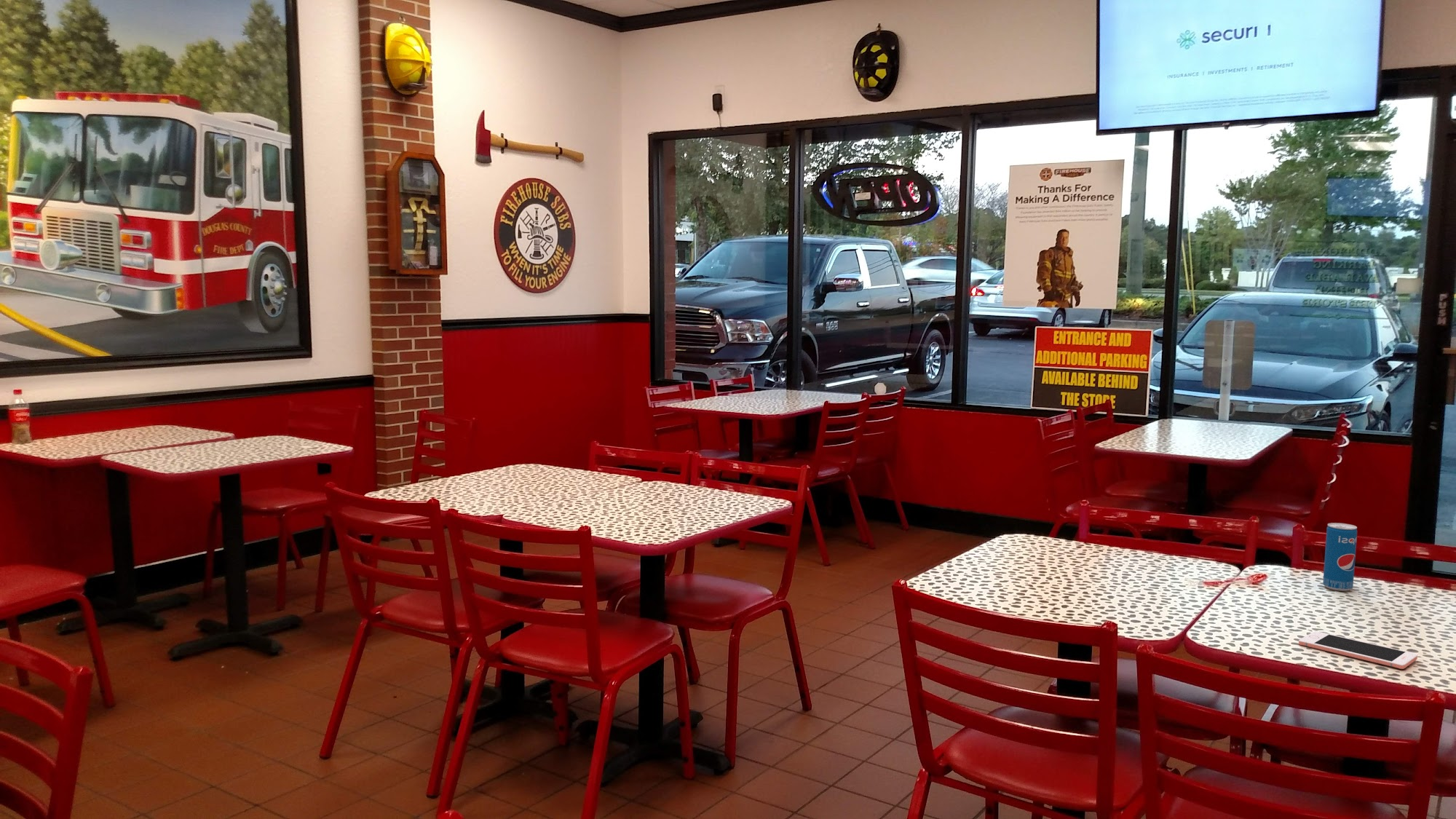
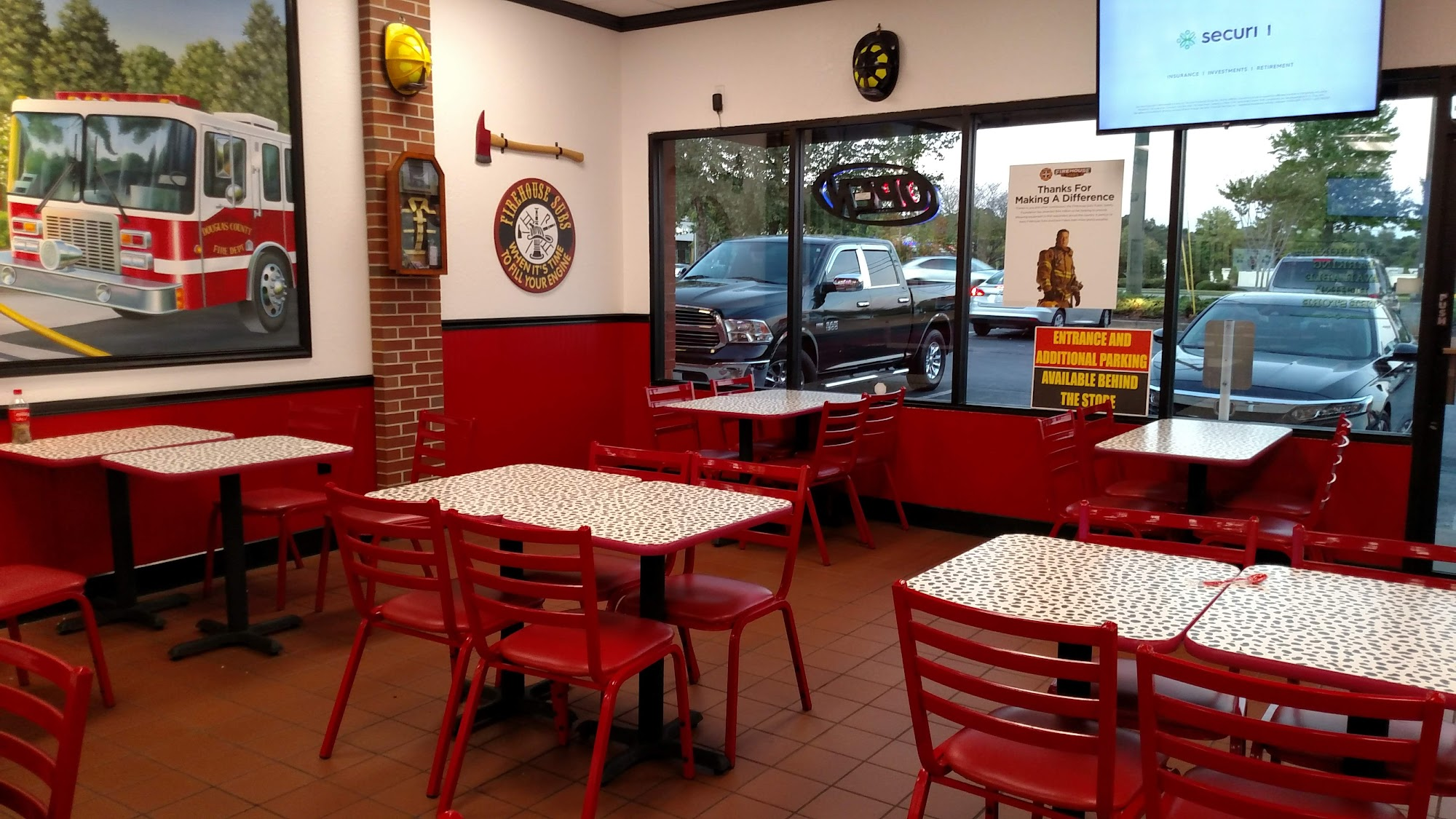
- cell phone [1298,630,1418,670]
- beverage can [1322,522,1358,592]
